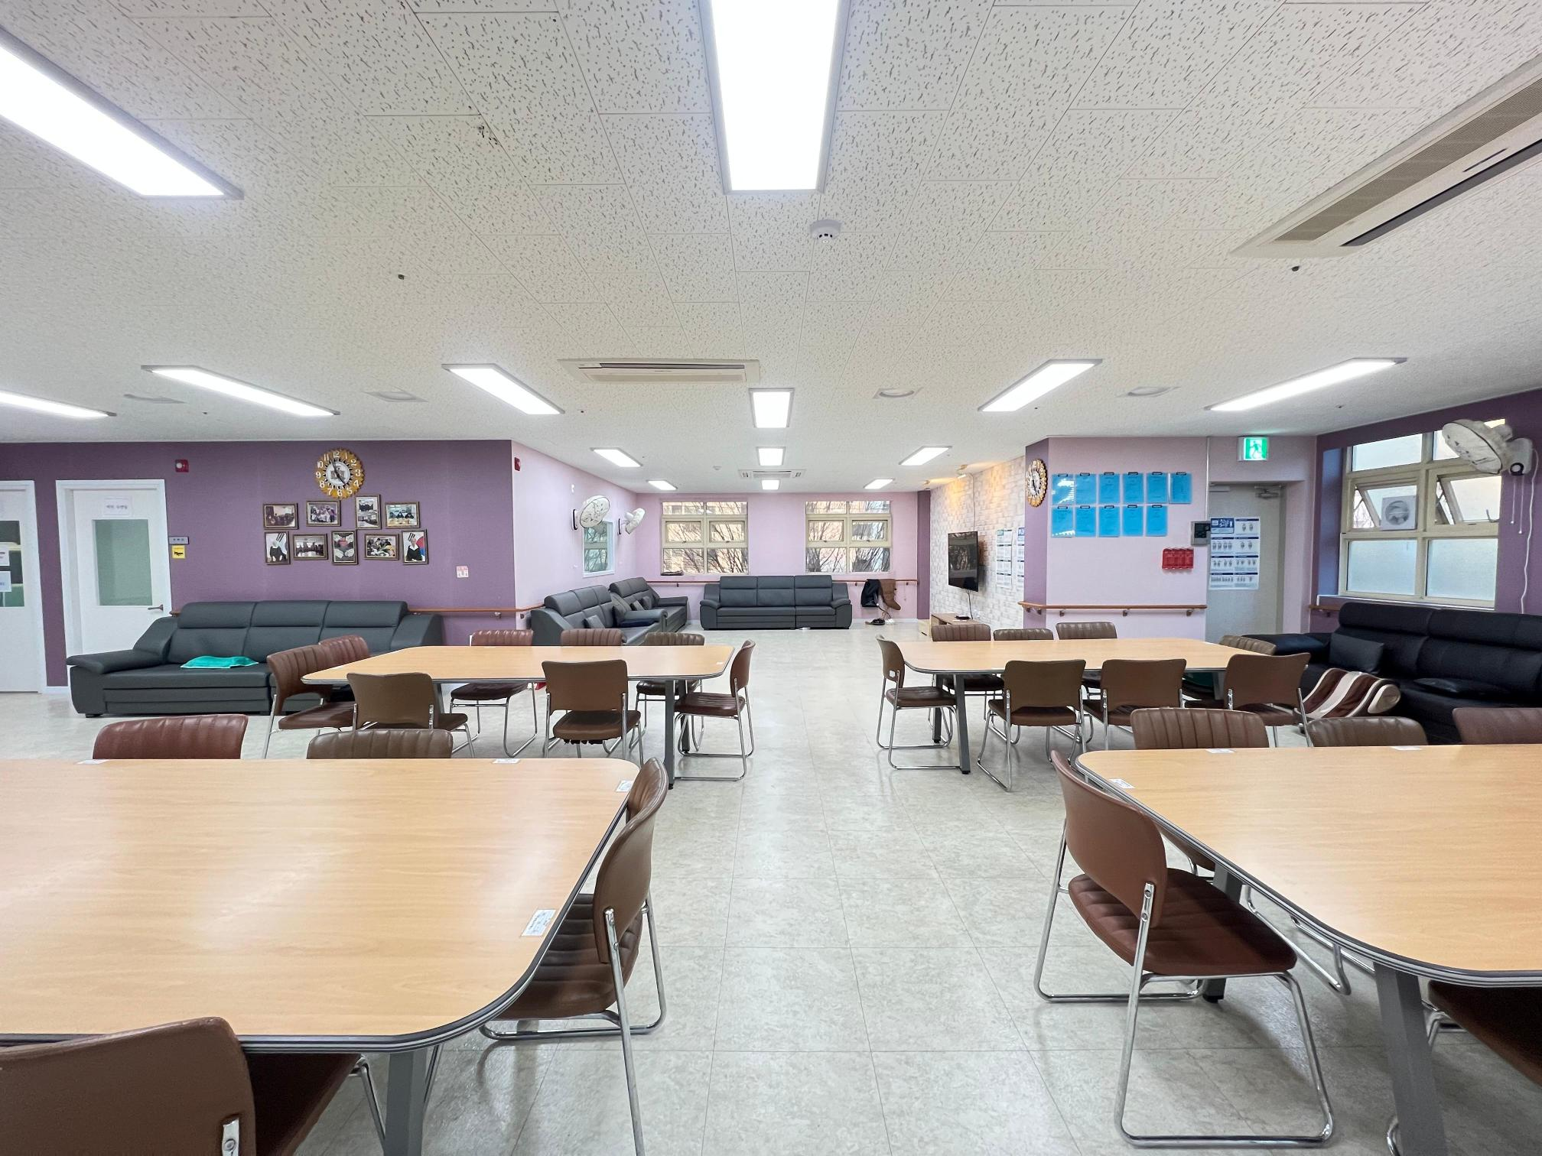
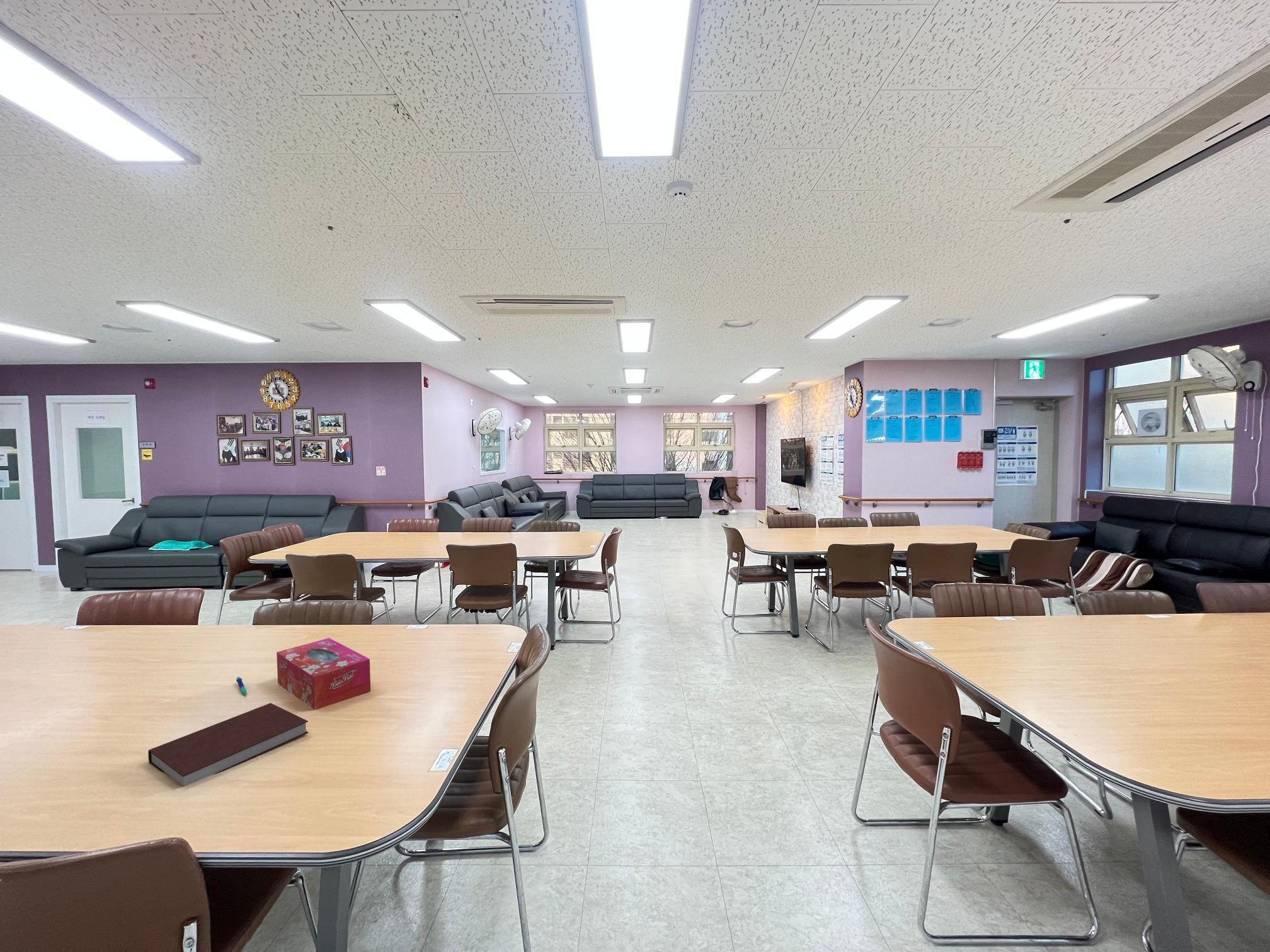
+ pen [236,676,247,696]
+ notebook [147,703,309,787]
+ tissue box [276,637,371,710]
